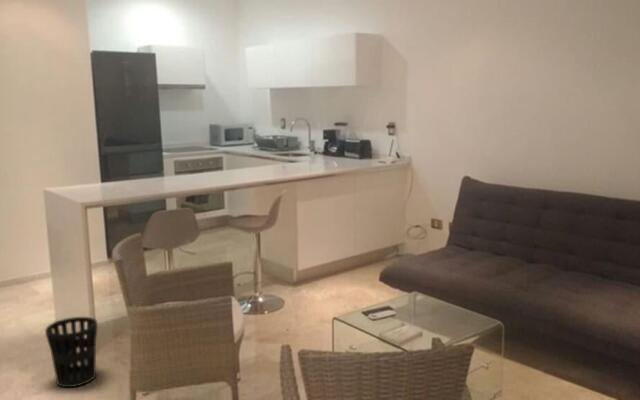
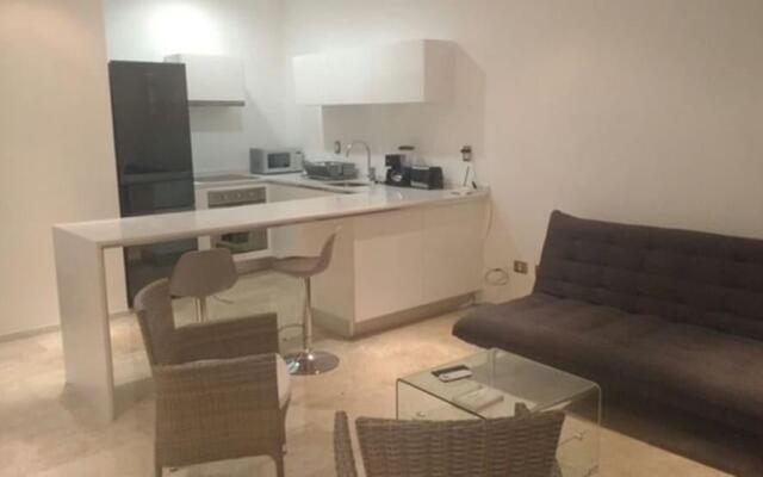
- wastebasket [44,316,99,388]
